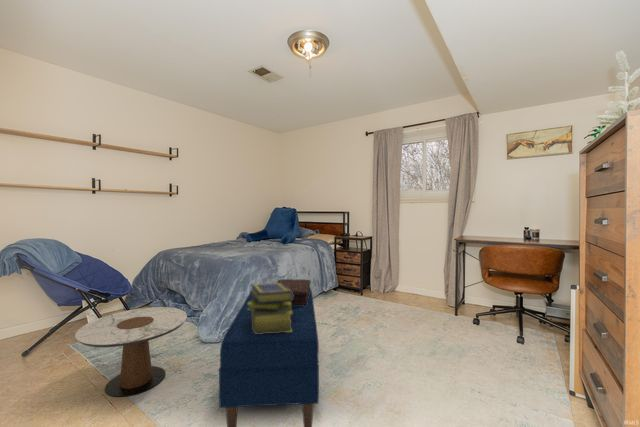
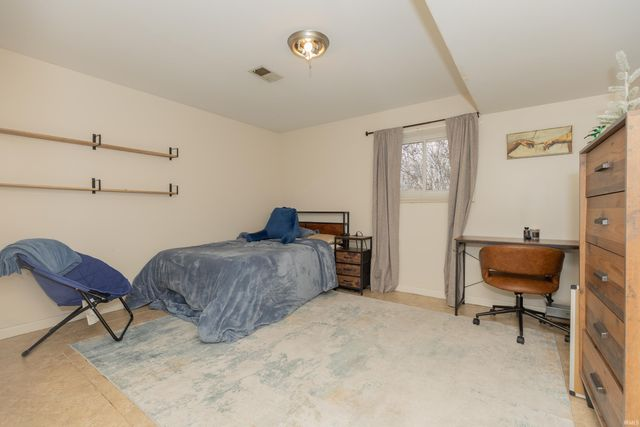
- stack of books [247,282,294,334]
- side table [74,306,188,398]
- decorative box [276,278,312,306]
- bench [218,287,320,427]
